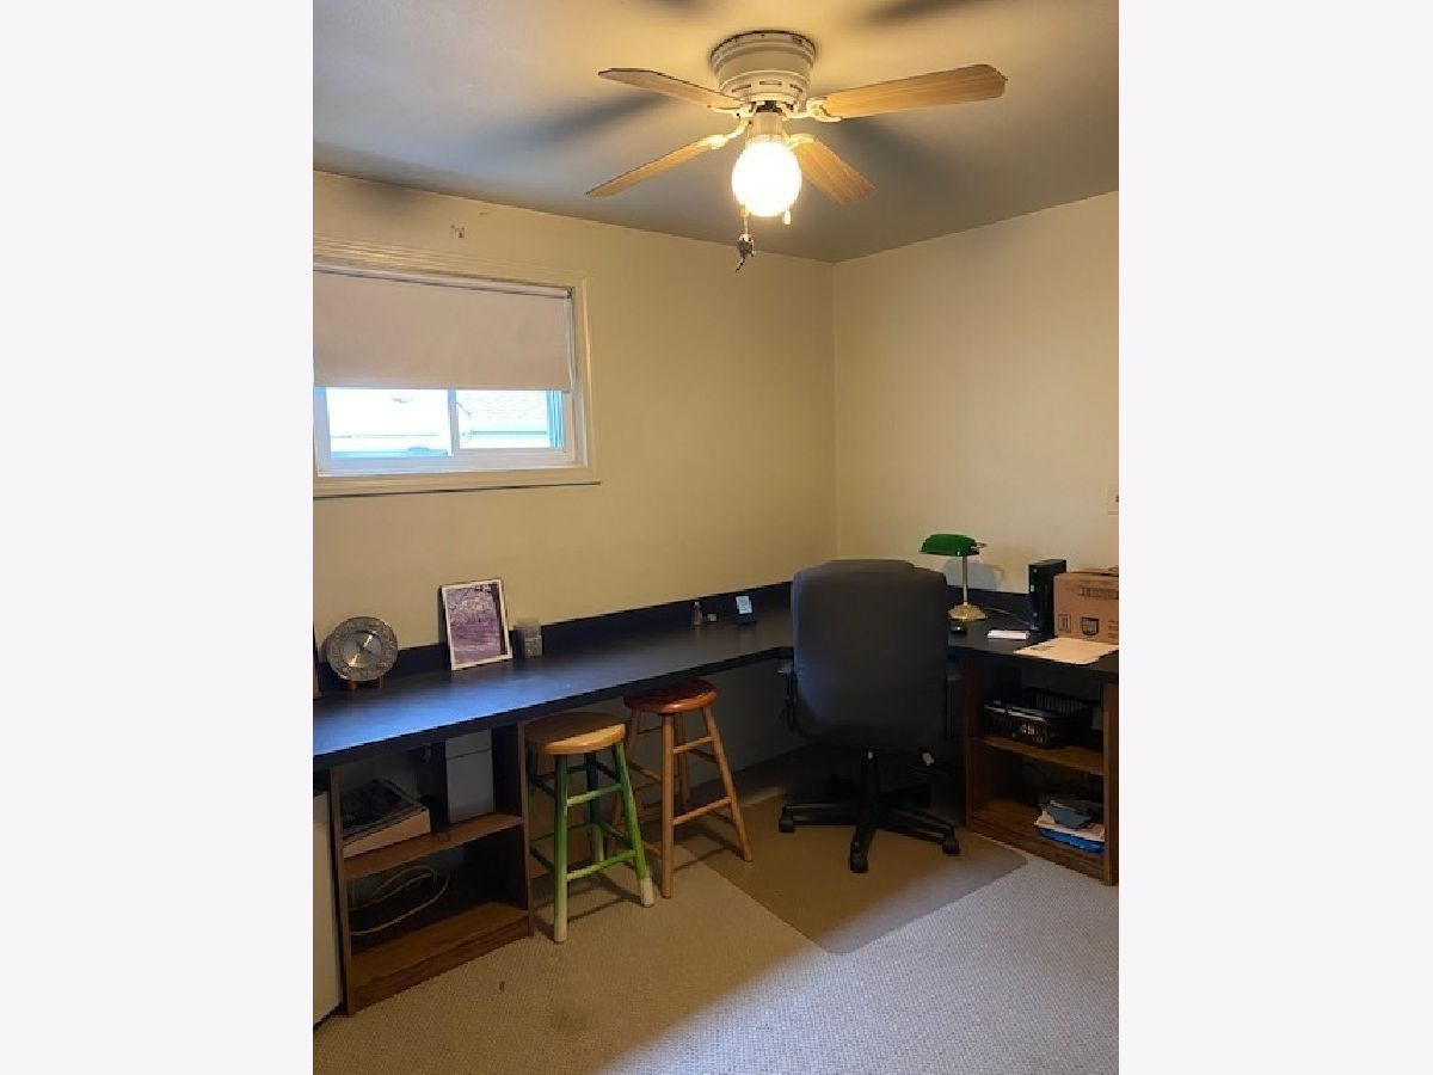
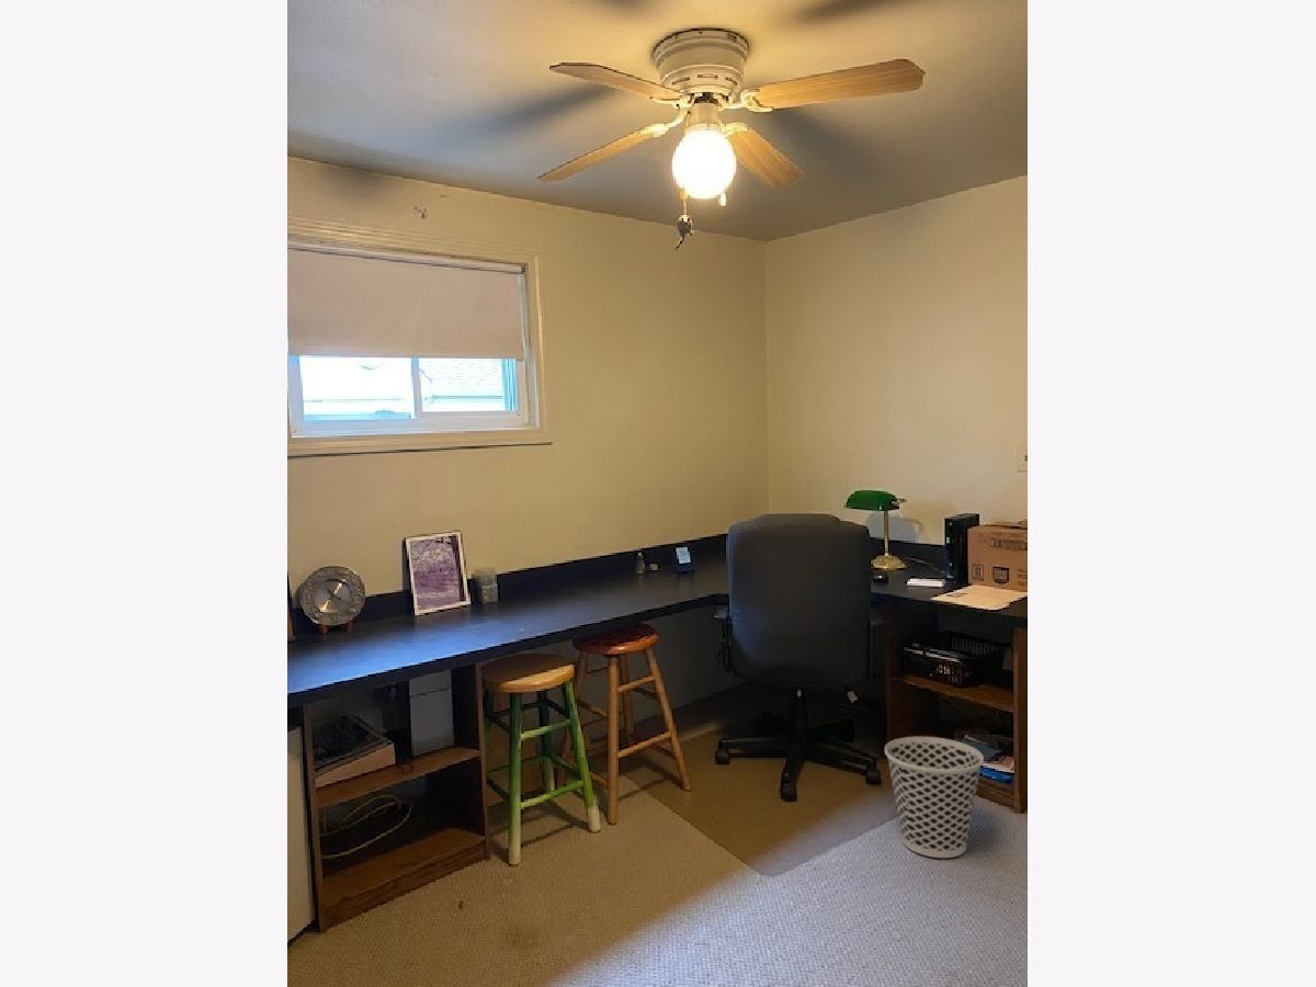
+ wastebasket [884,736,985,859]
